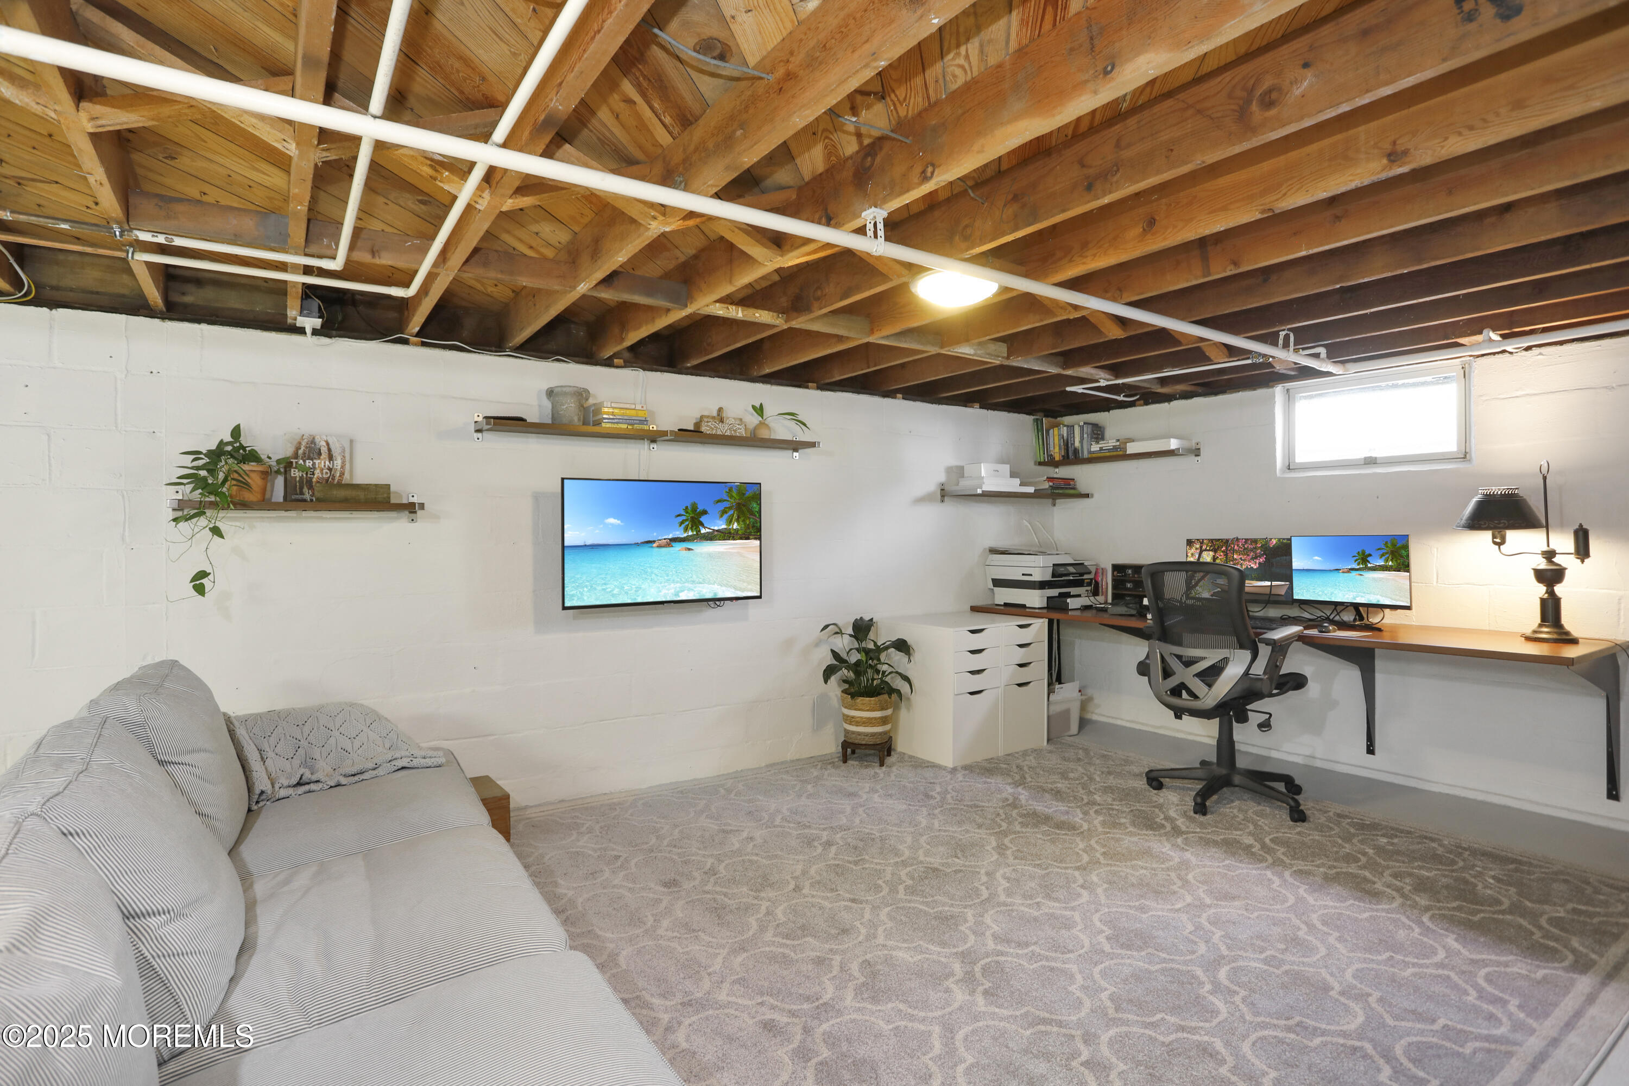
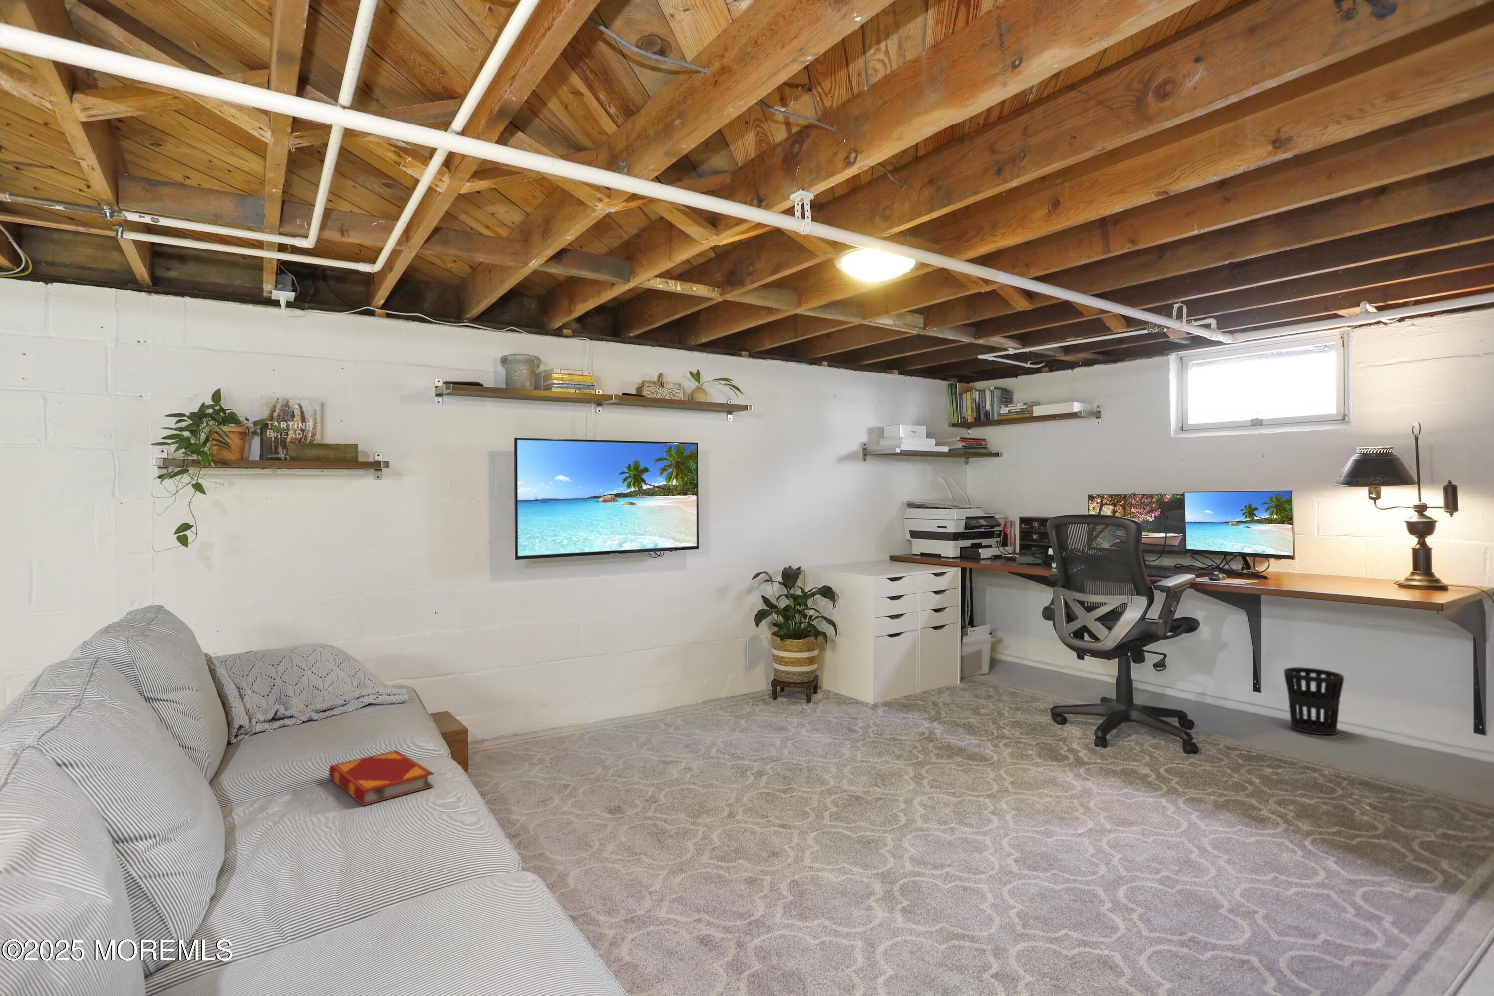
+ wastebasket [1284,667,1344,735]
+ hardback book [328,750,435,806]
